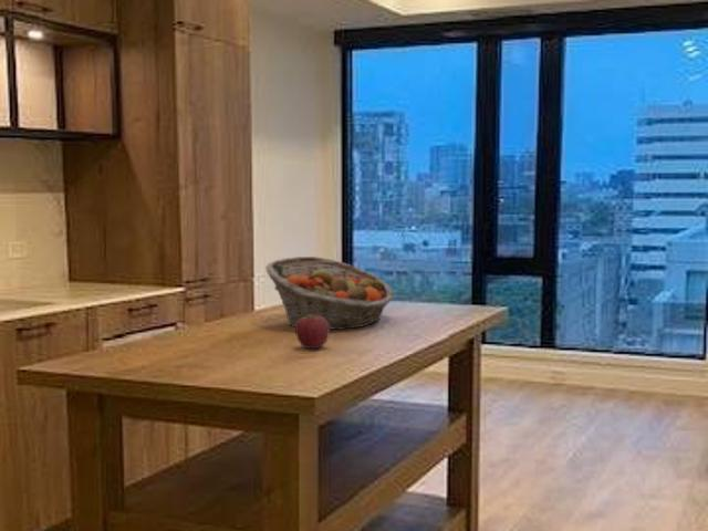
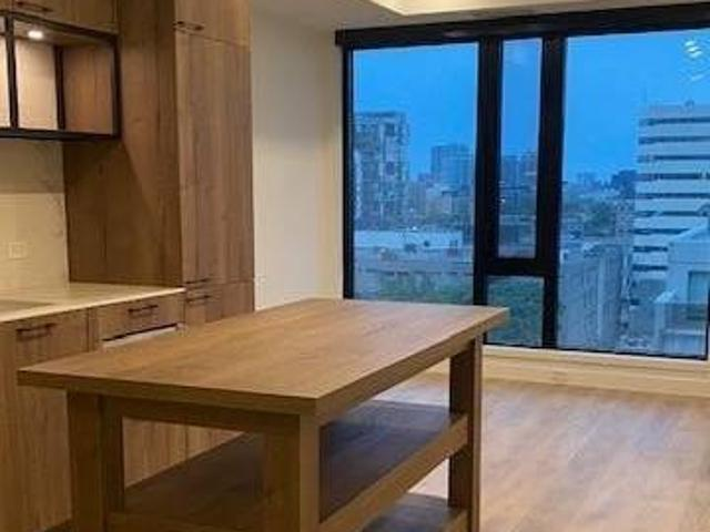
- apple [294,313,331,350]
- fruit basket [264,256,395,331]
